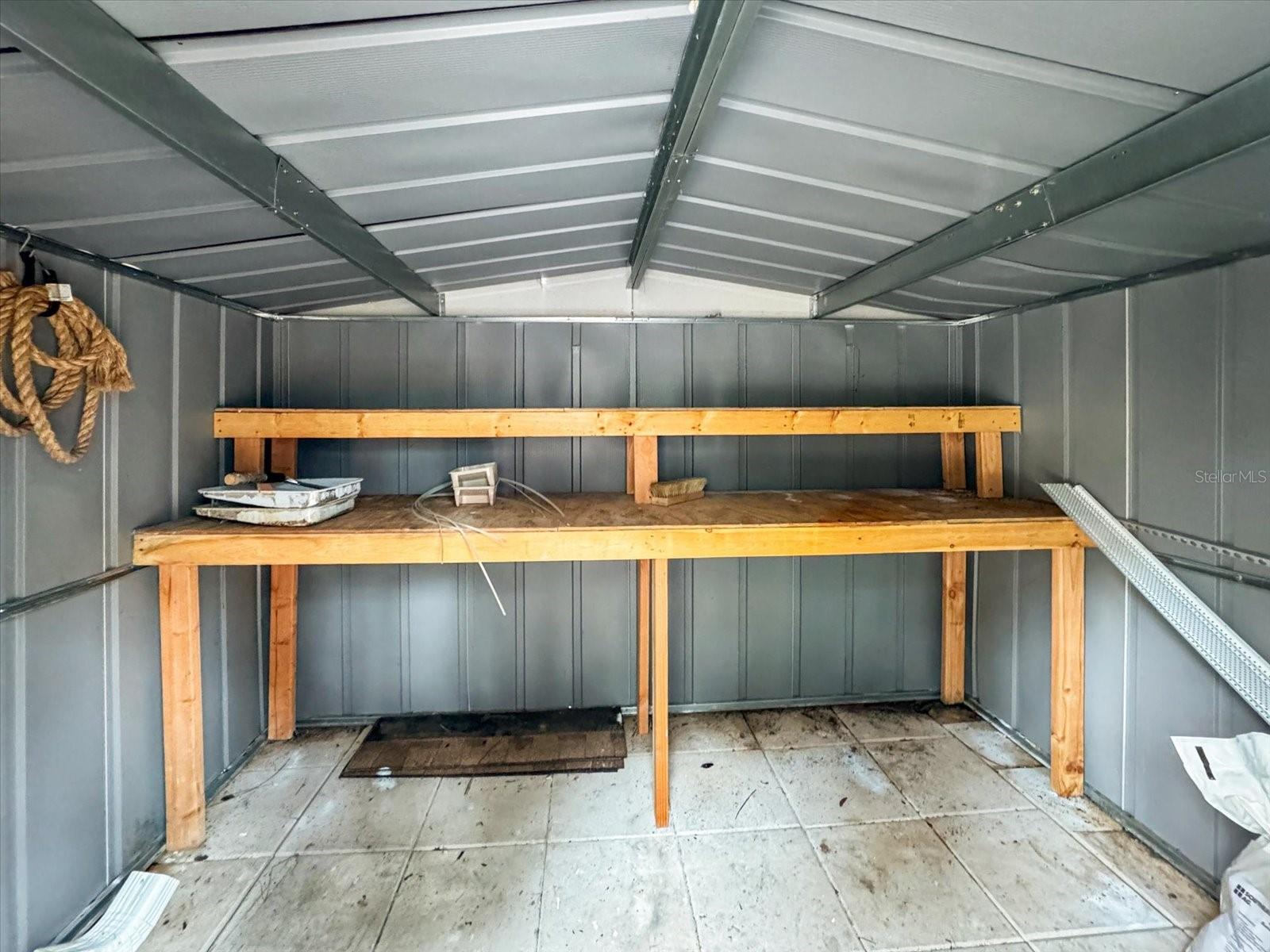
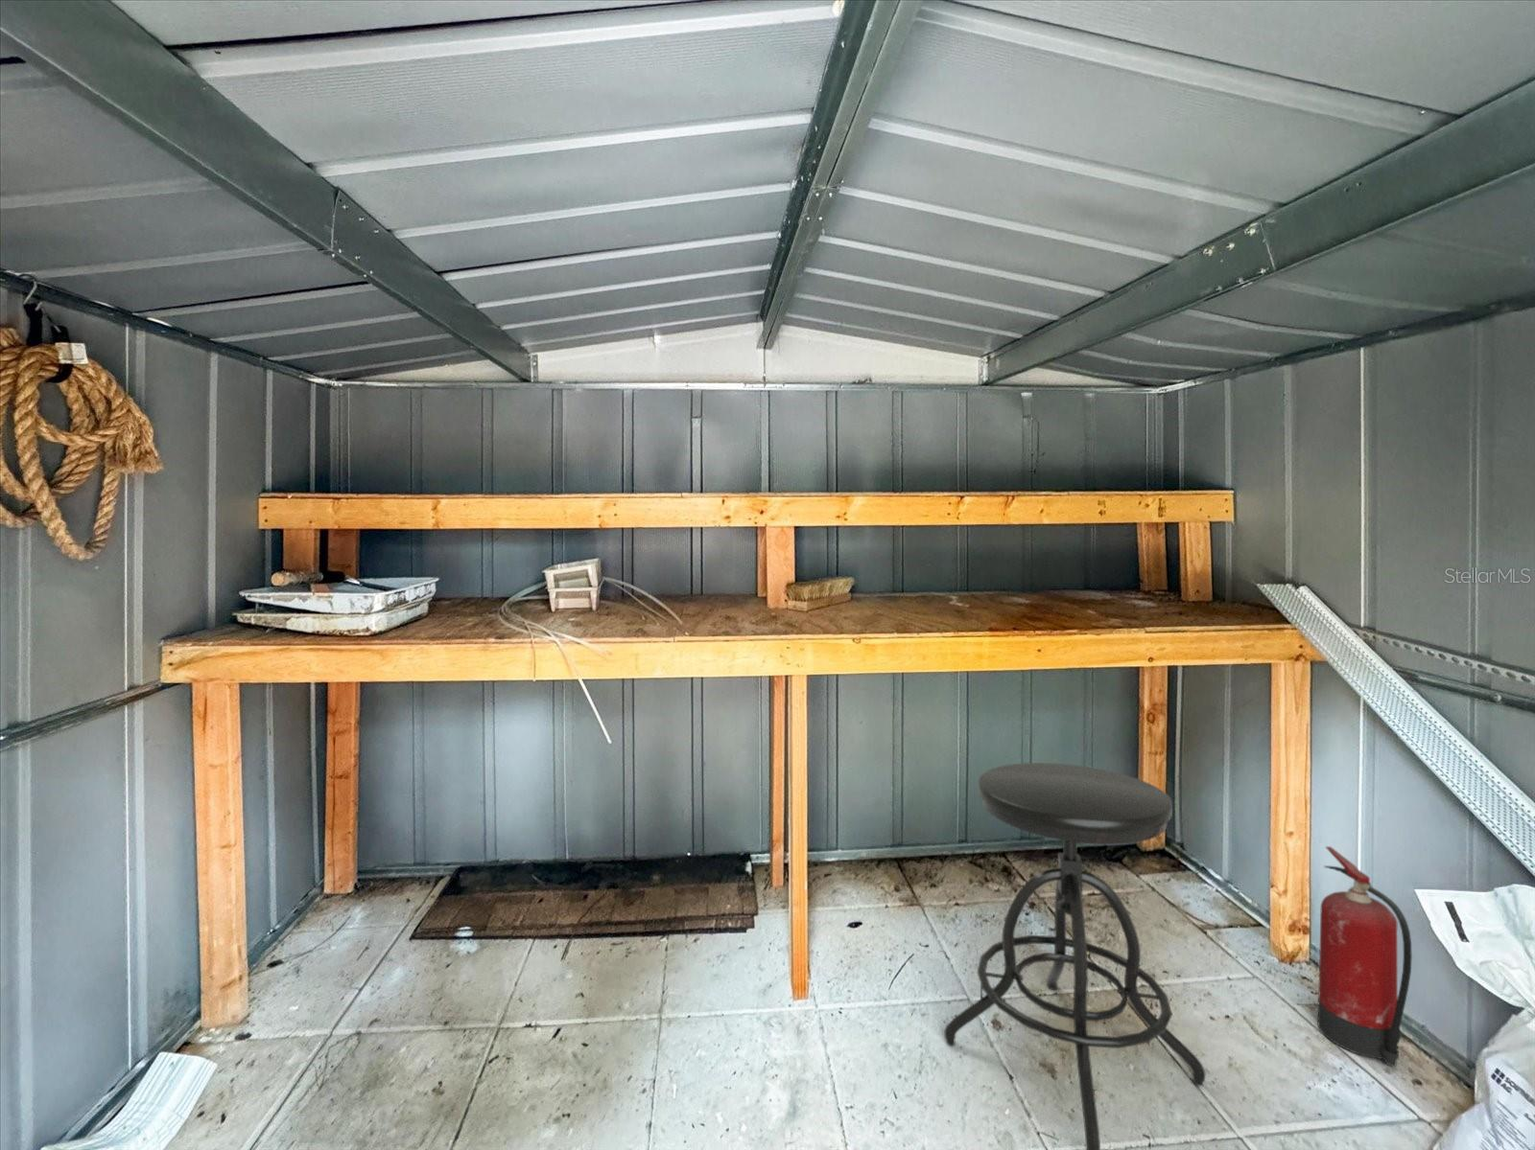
+ stool [943,762,1207,1150]
+ fire extinguisher [1317,846,1413,1068]
